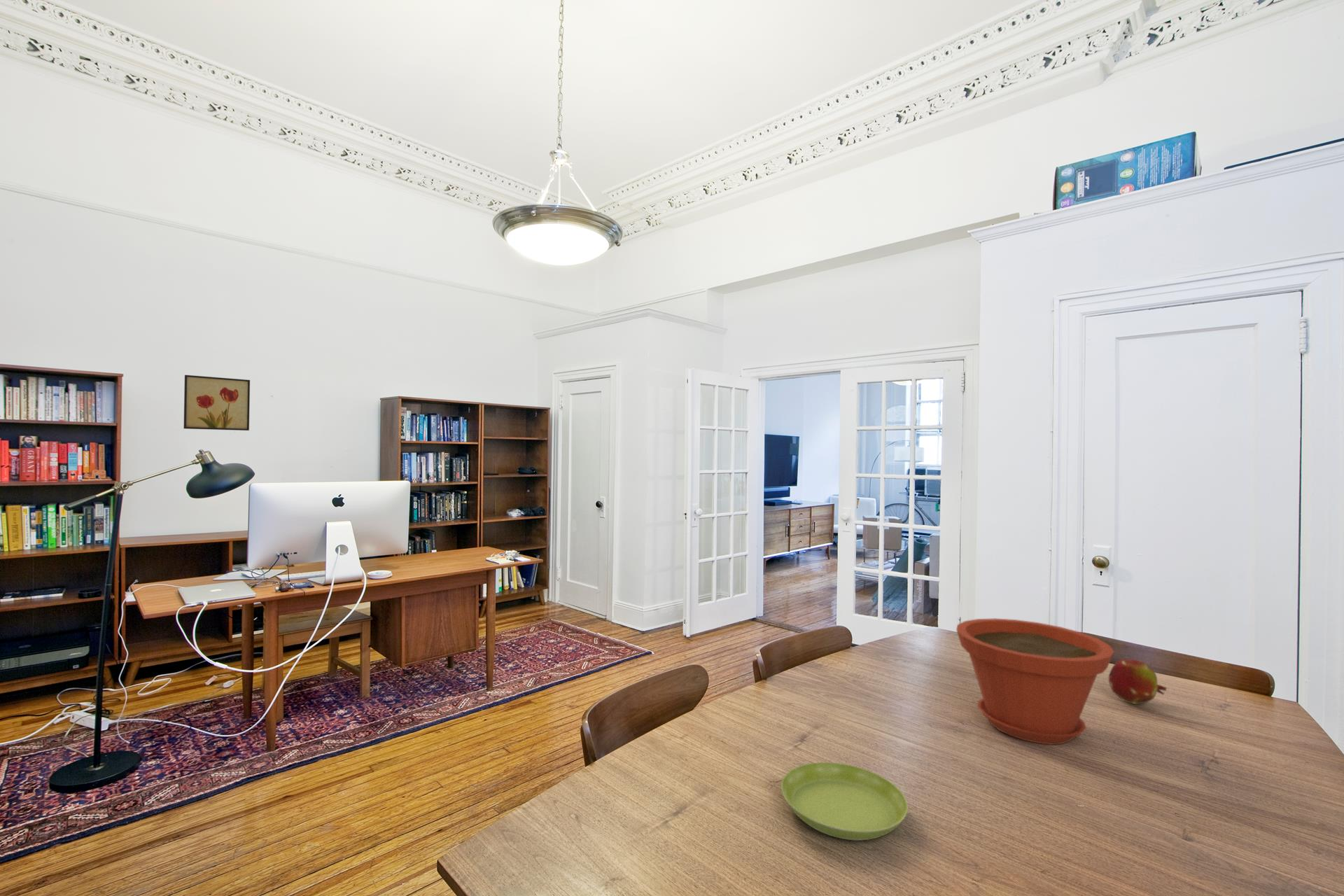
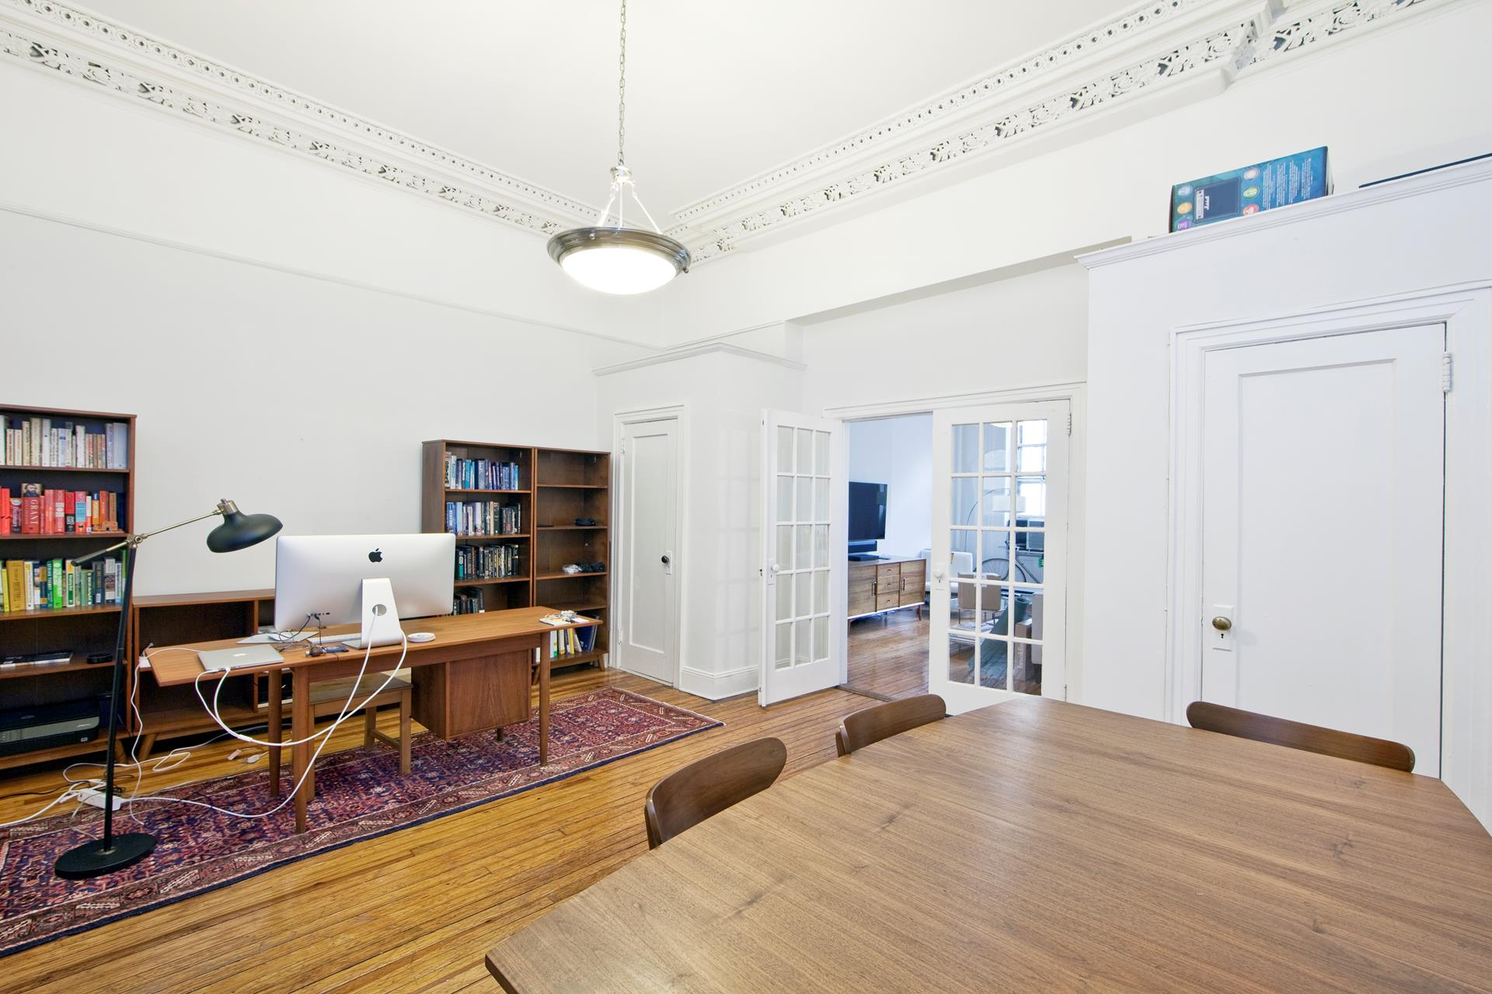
- wall art [183,374,251,431]
- plant pot [956,617,1114,745]
- saucer [780,762,909,841]
- fruit [1108,659,1168,705]
